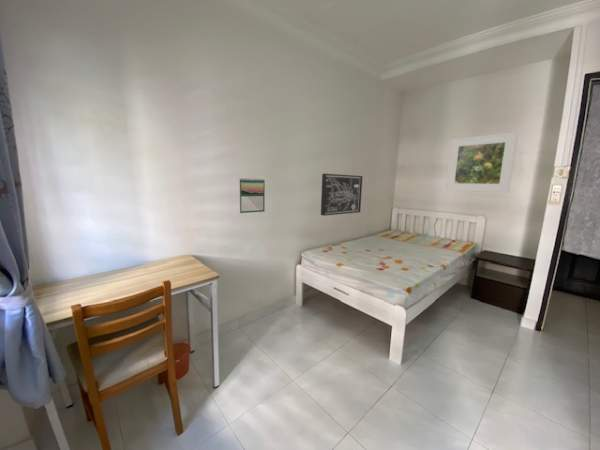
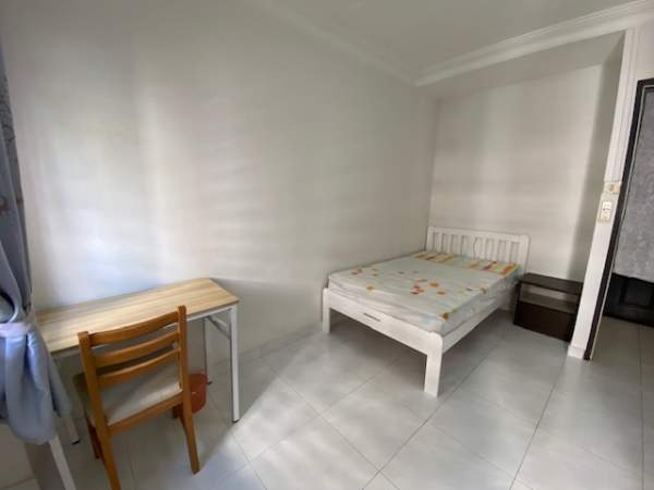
- calendar [238,177,266,214]
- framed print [444,131,519,194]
- wall art [320,173,363,217]
